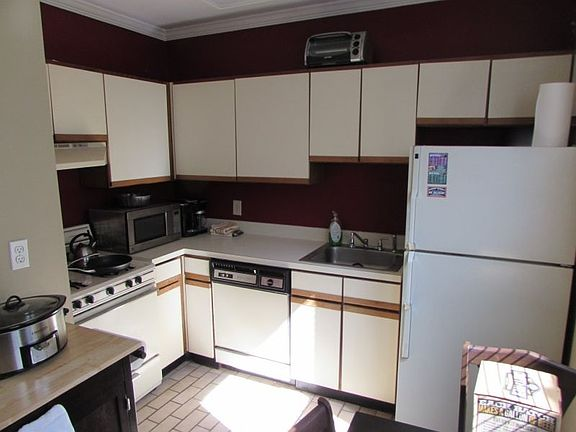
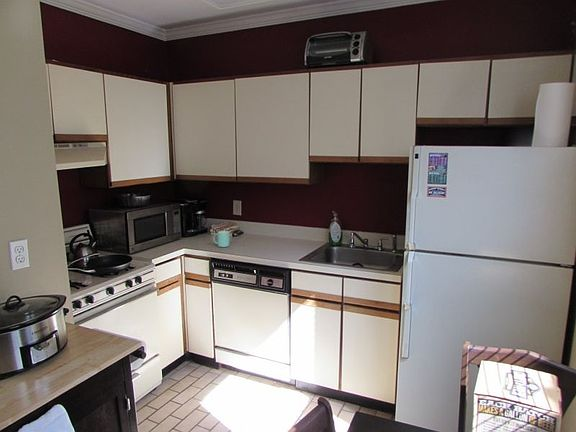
+ mug [213,230,231,248]
